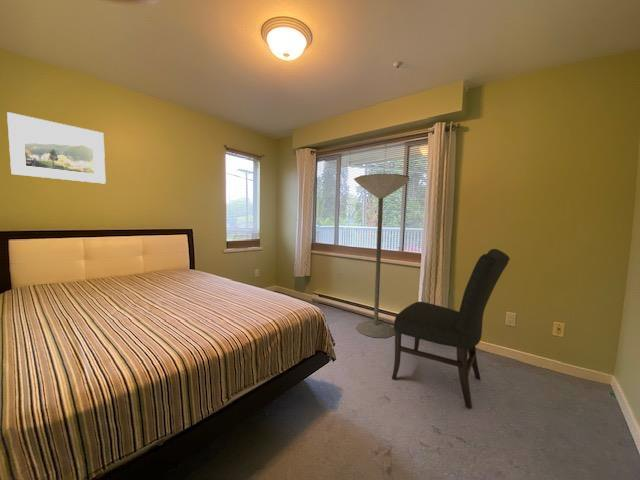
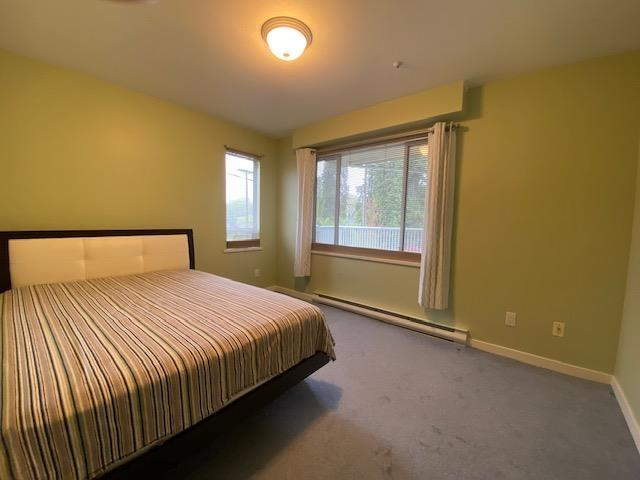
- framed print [6,111,106,185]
- floor lamp [353,173,410,339]
- chair [391,248,511,410]
